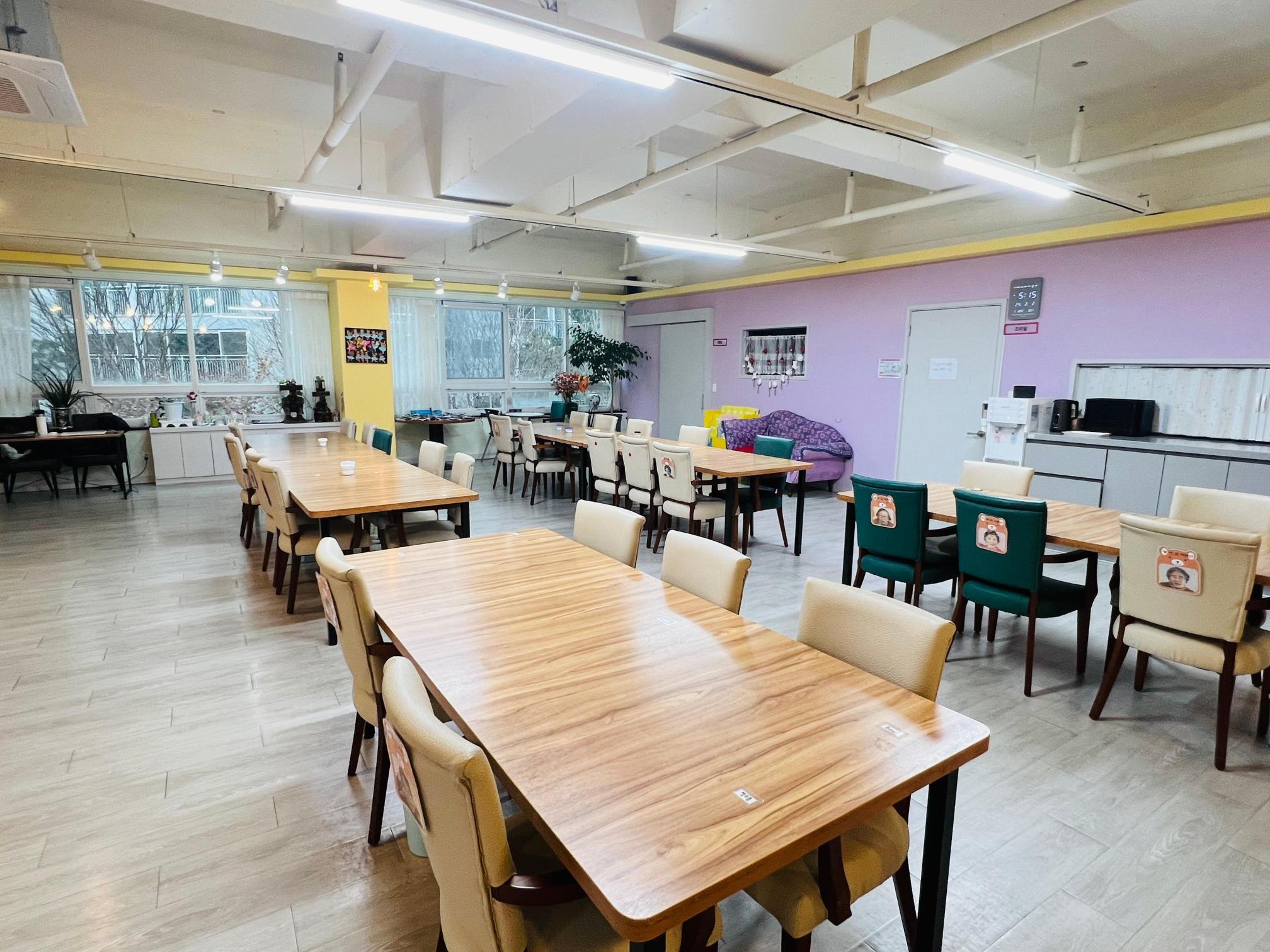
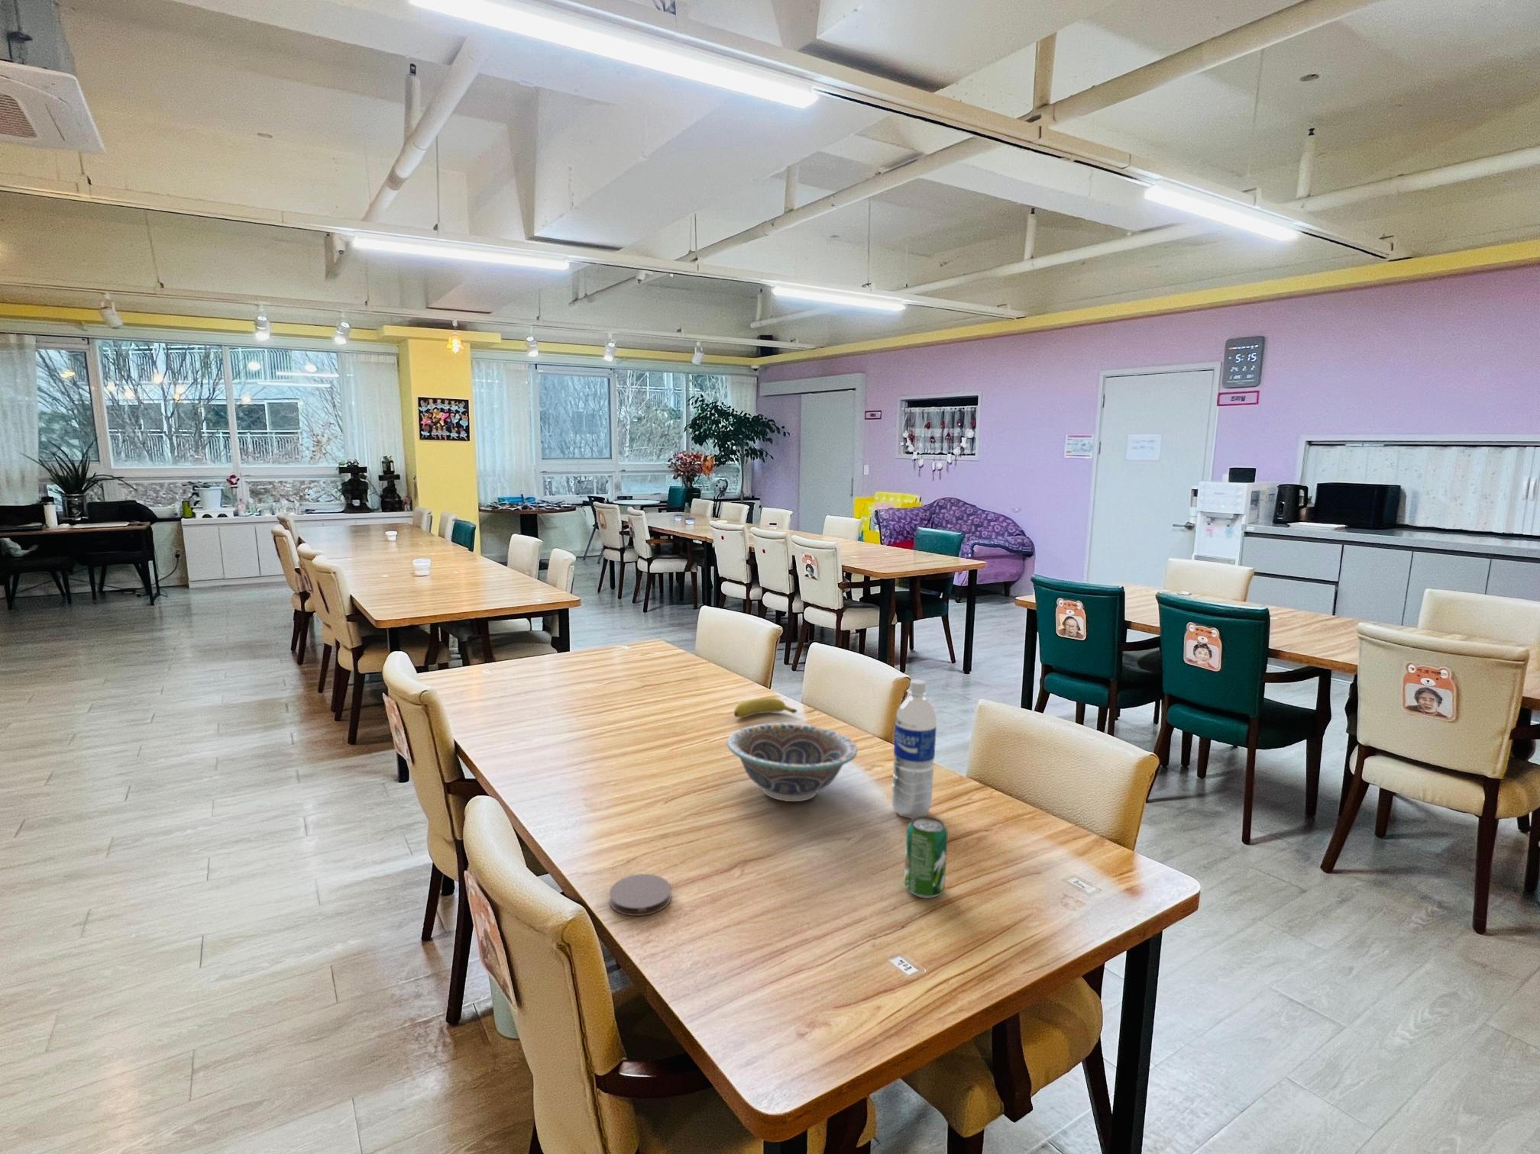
+ banana [734,697,798,718]
+ coaster [609,873,672,916]
+ water bottle [891,679,937,819]
+ decorative bowl [726,722,857,802]
+ beverage can [903,815,948,899]
